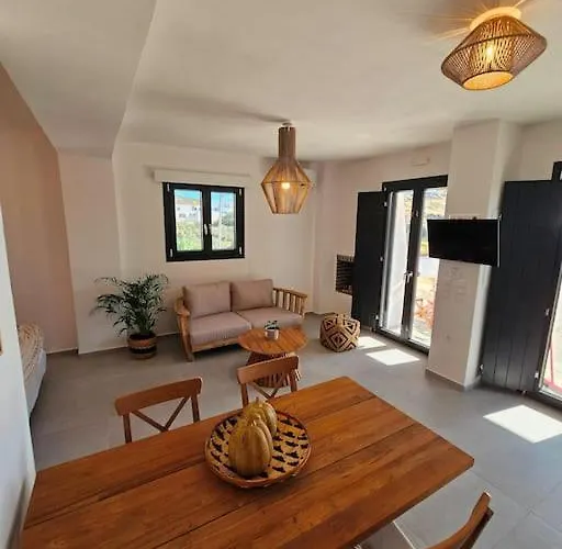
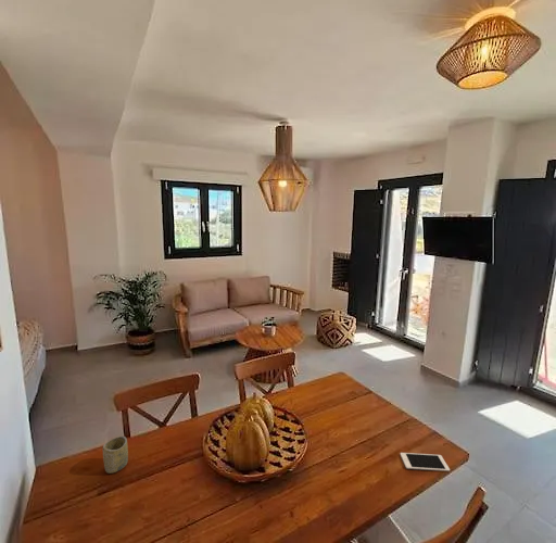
+ cup [102,435,129,475]
+ cell phone [400,452,451,472]
